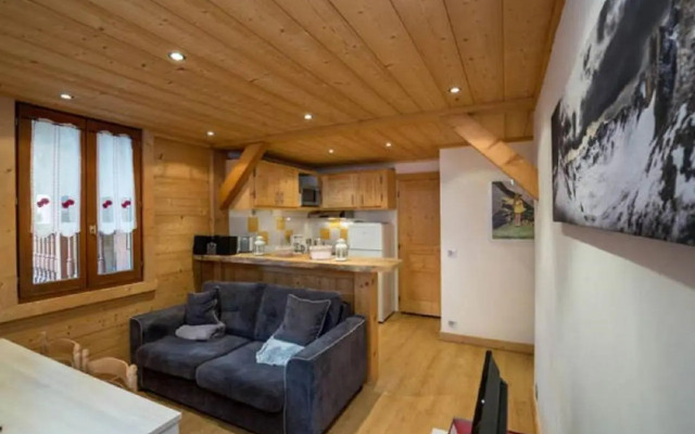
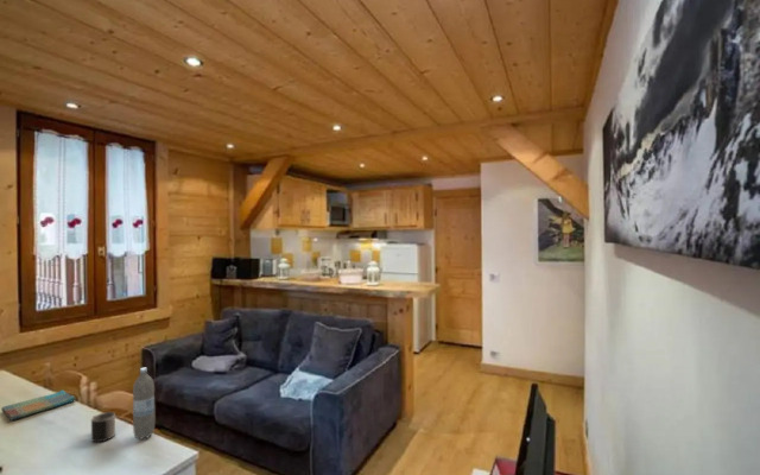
+ dish towel [0,388,77,422]
+ water bottle [132,367,156,441]
+ mug [90,411,116,443]
